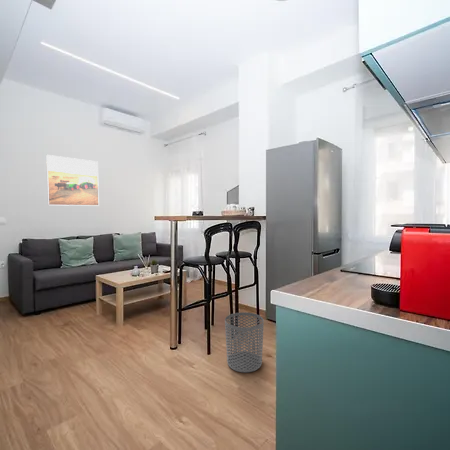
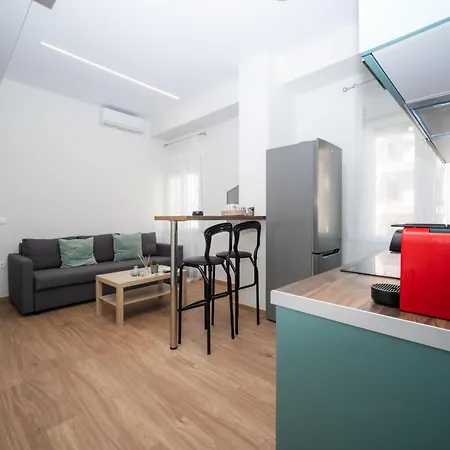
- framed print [45,154,100,207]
- waste bin [224,311,265,373]
